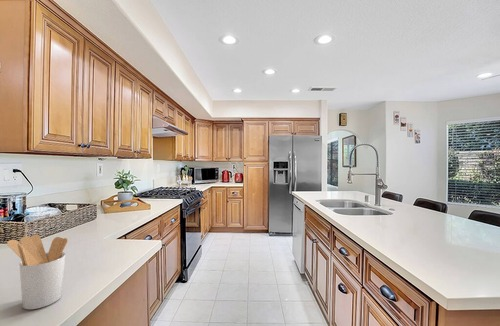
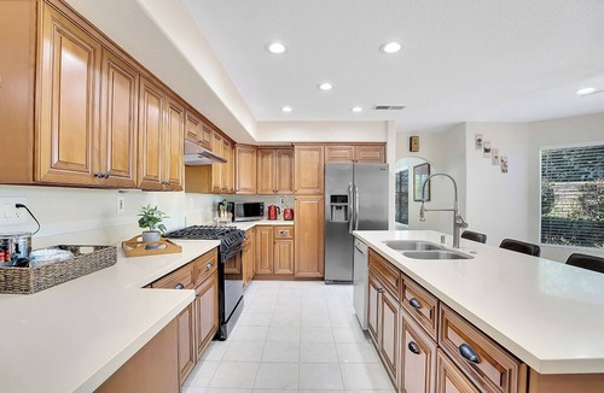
- utensil holder [6,234,69,310]
